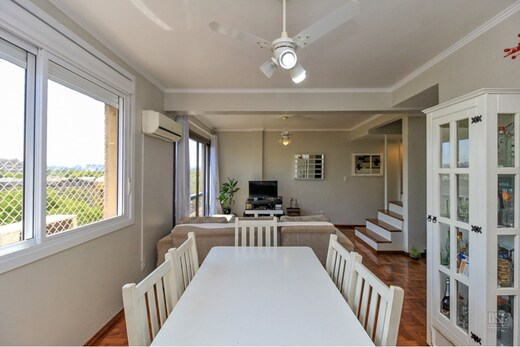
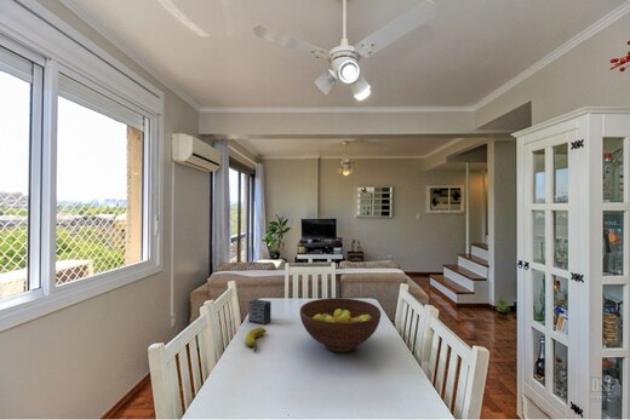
+ banana [245,327,268,353]
+ small box [247,298,273,326]
+ fruit bowl [299,297,382,353]
